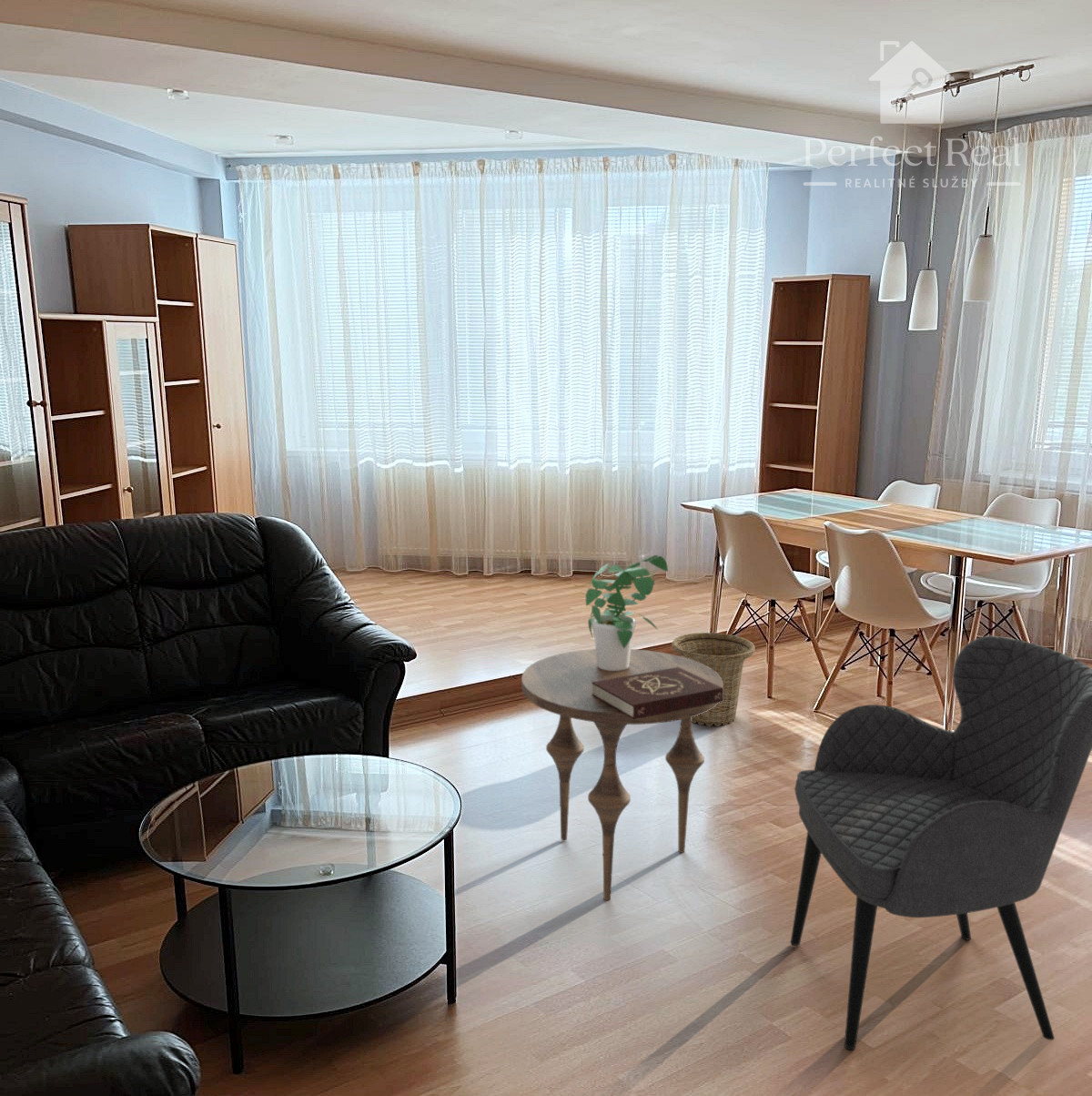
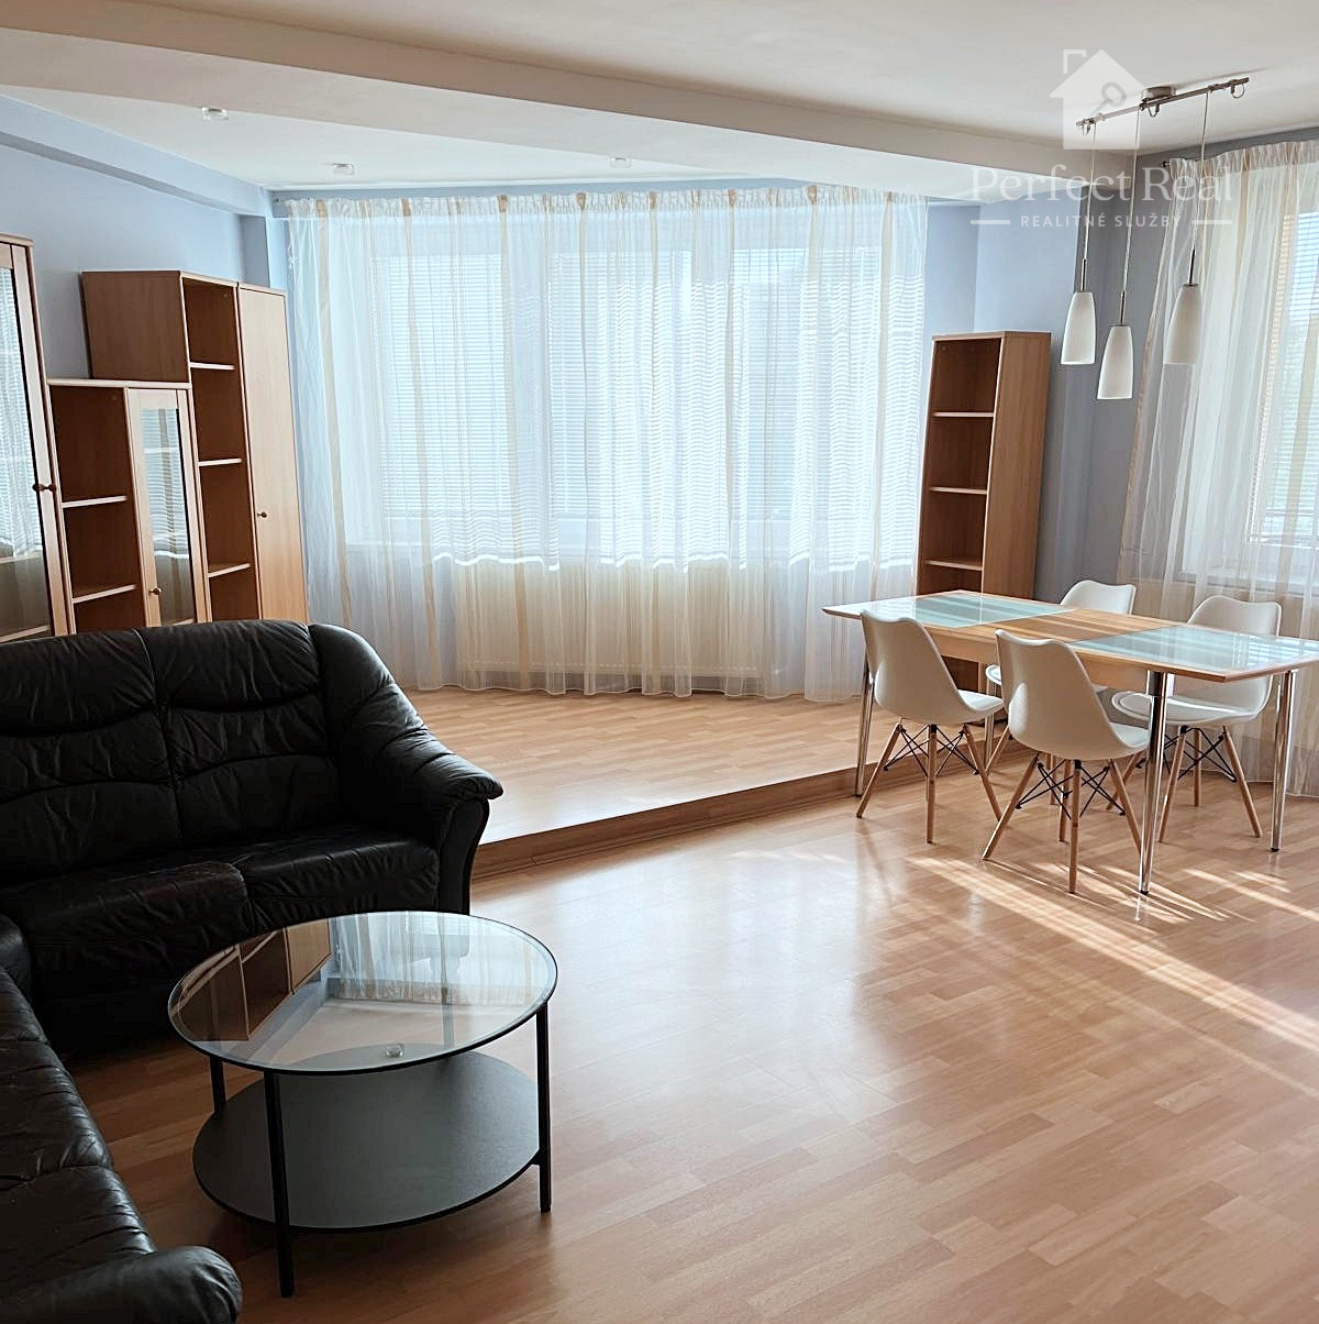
- armchair [790,635,1092,1050]
- basket [671,632,756,727]
- side table [521,648,723,901]
- book [592,667,723,719]
- potted plant [585,554,669,671]
